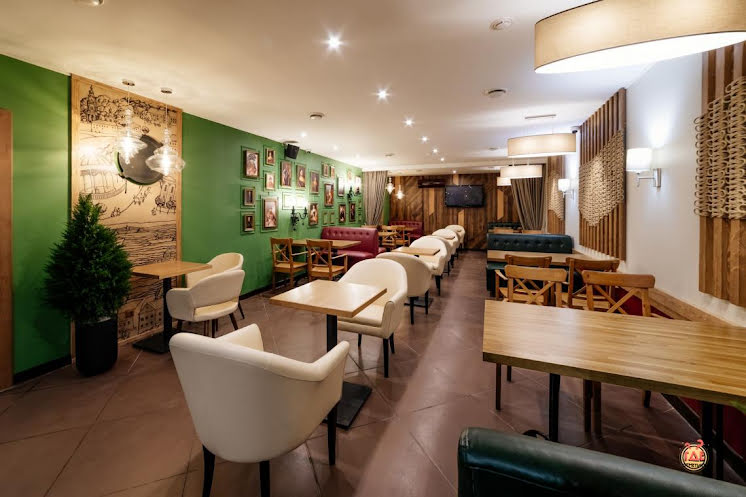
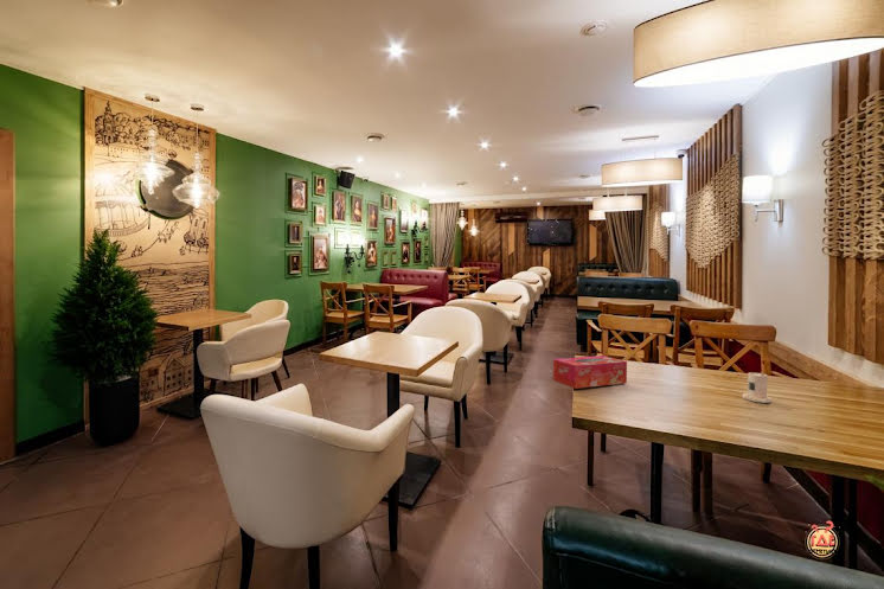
+ candle [741,371,773,404]
+ tissue box [552,354,628,390]
